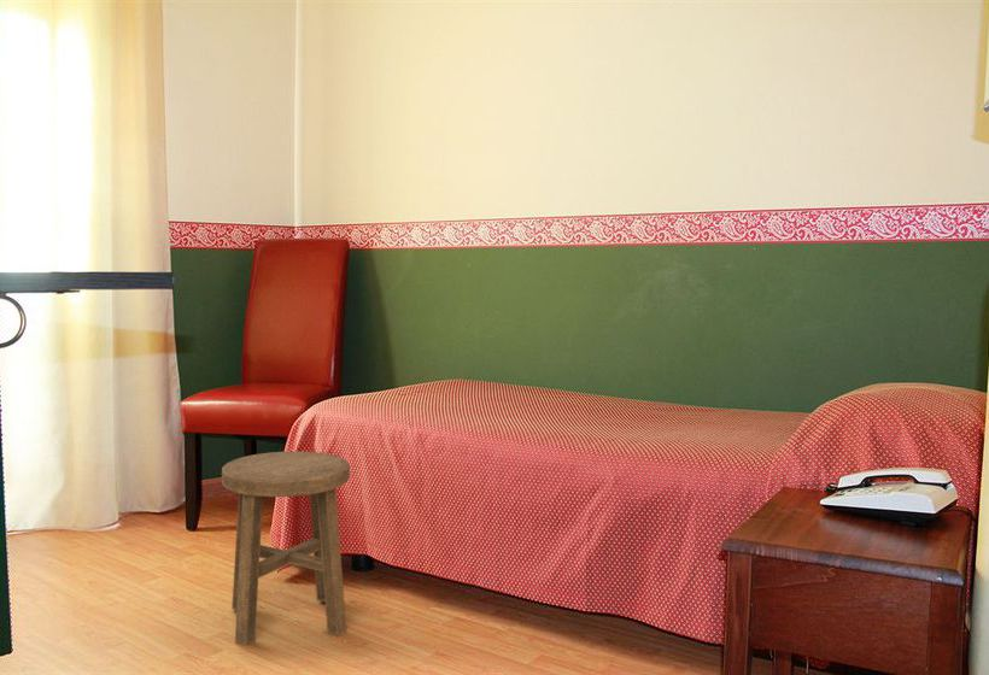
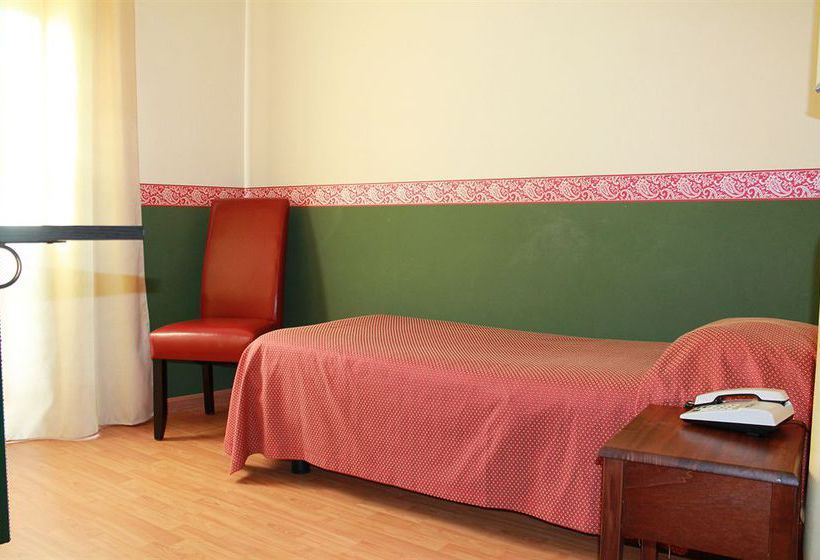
- stool [221,451,351,647]
